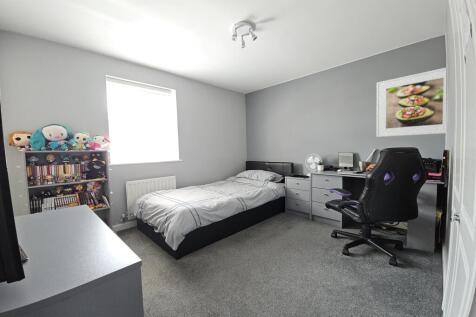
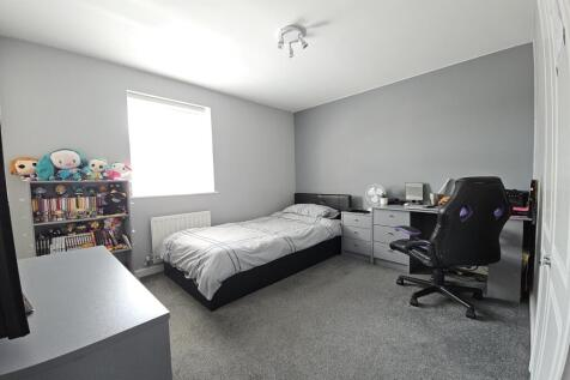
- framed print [375,67,447,138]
